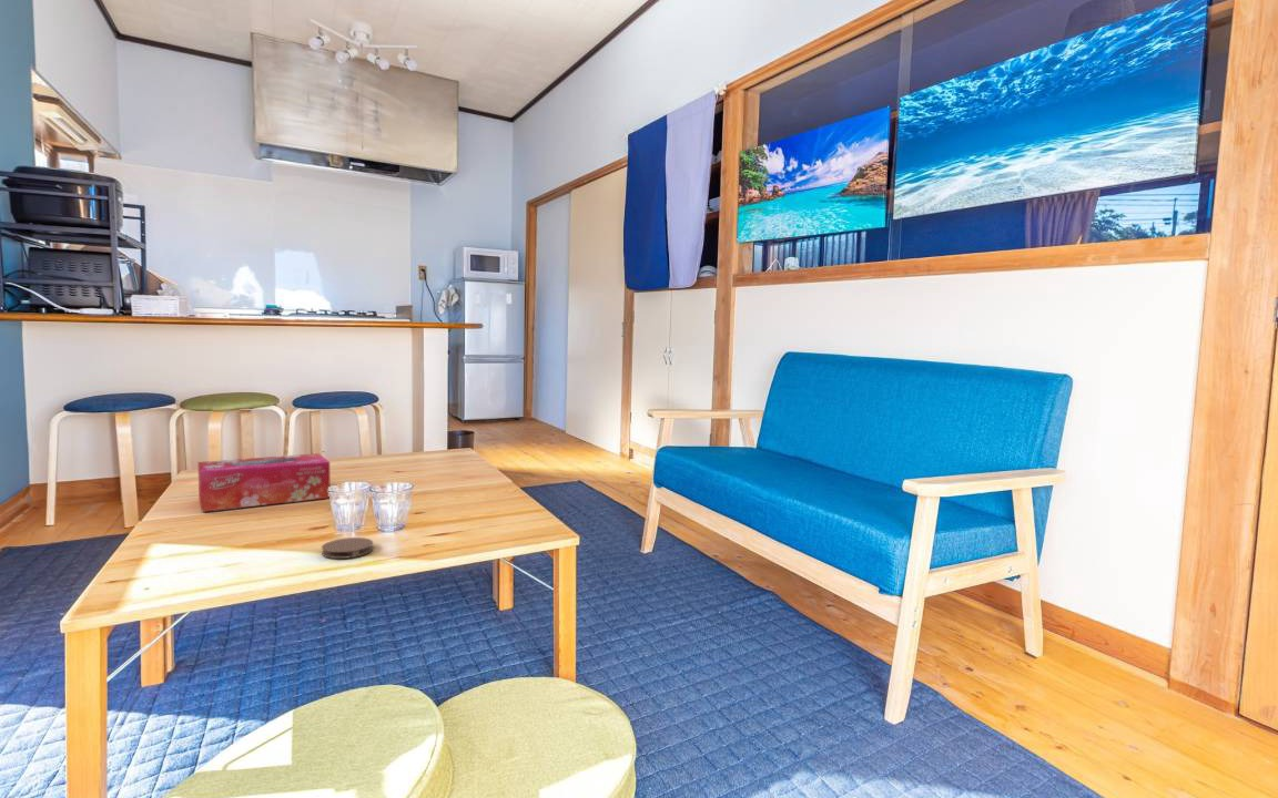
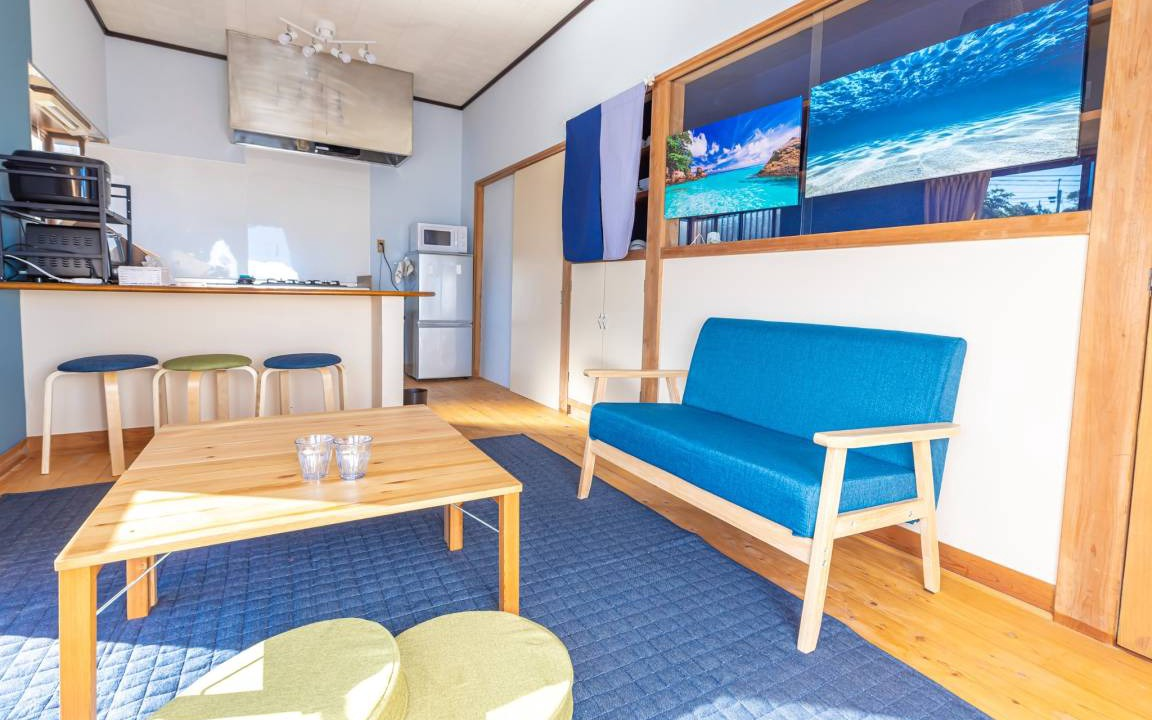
- coaster [321,536,374,560]
- tissue box [196,452,332,513]
